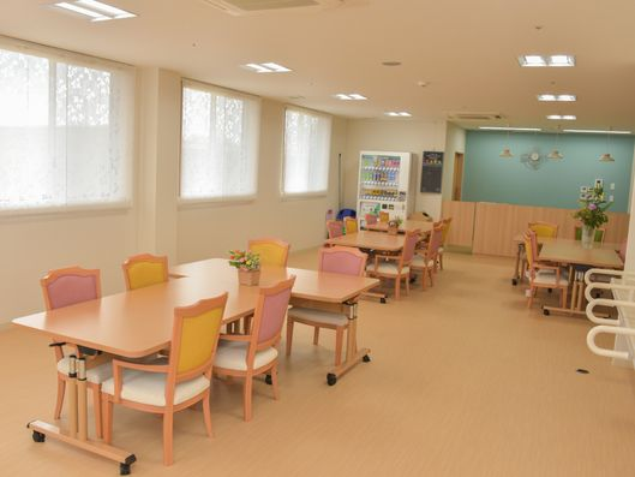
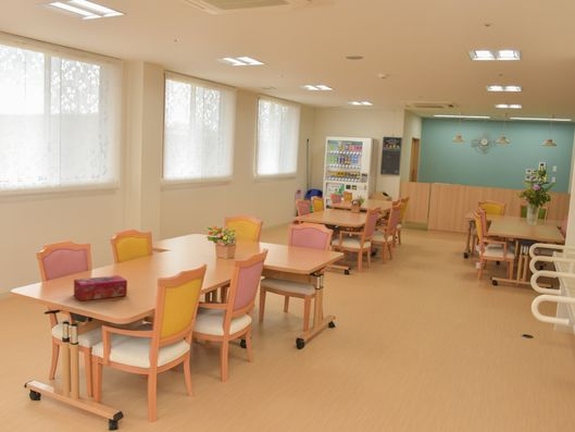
+ tissue box [73,274,128,301]
